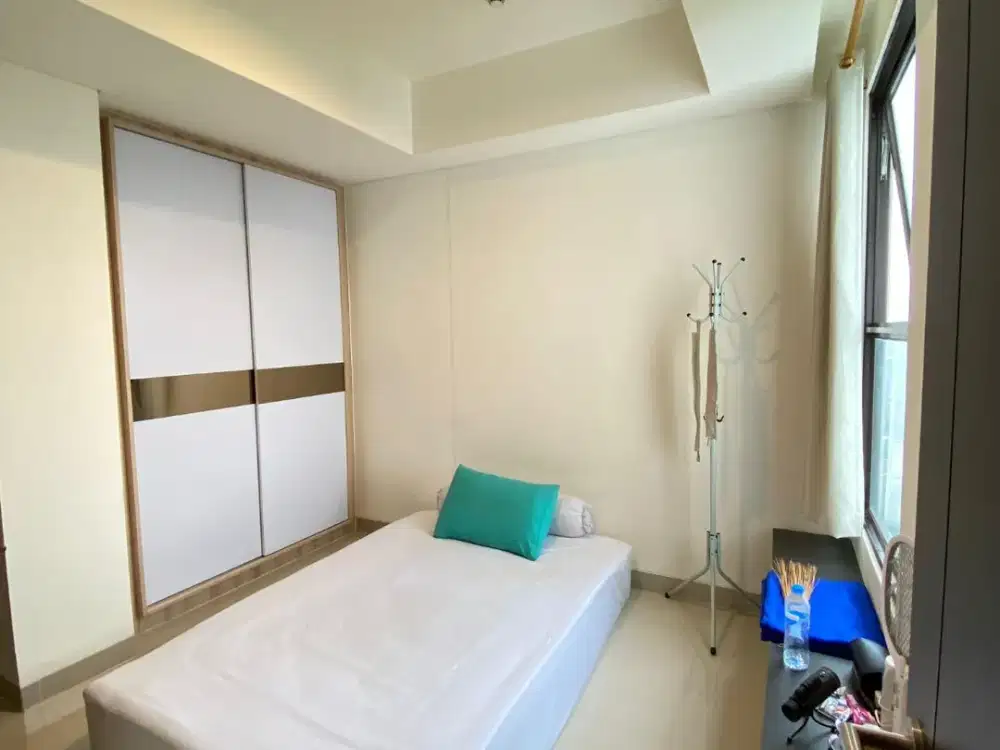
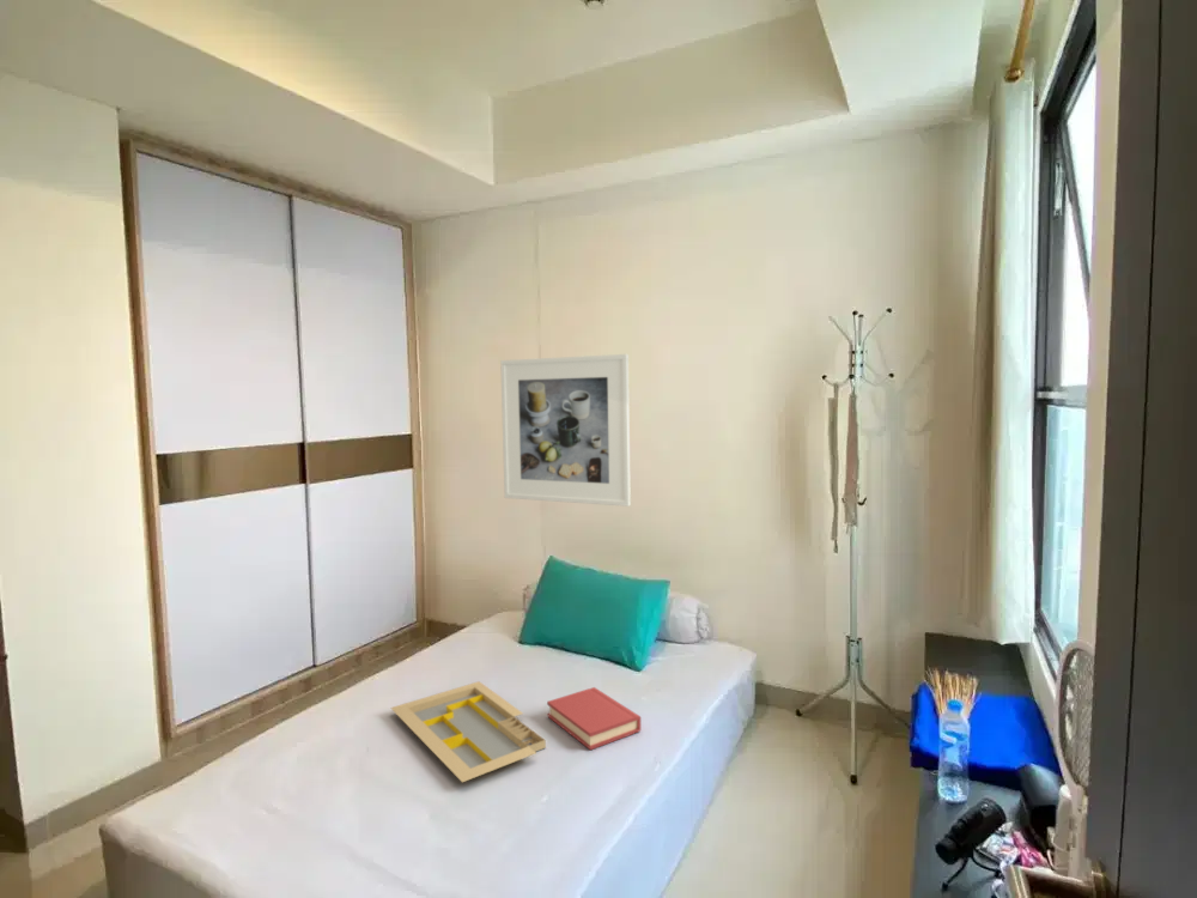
+ serving tray [390,680,547,783]
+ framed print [499,353,632,508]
+ hardback book [546,686,642,751]
